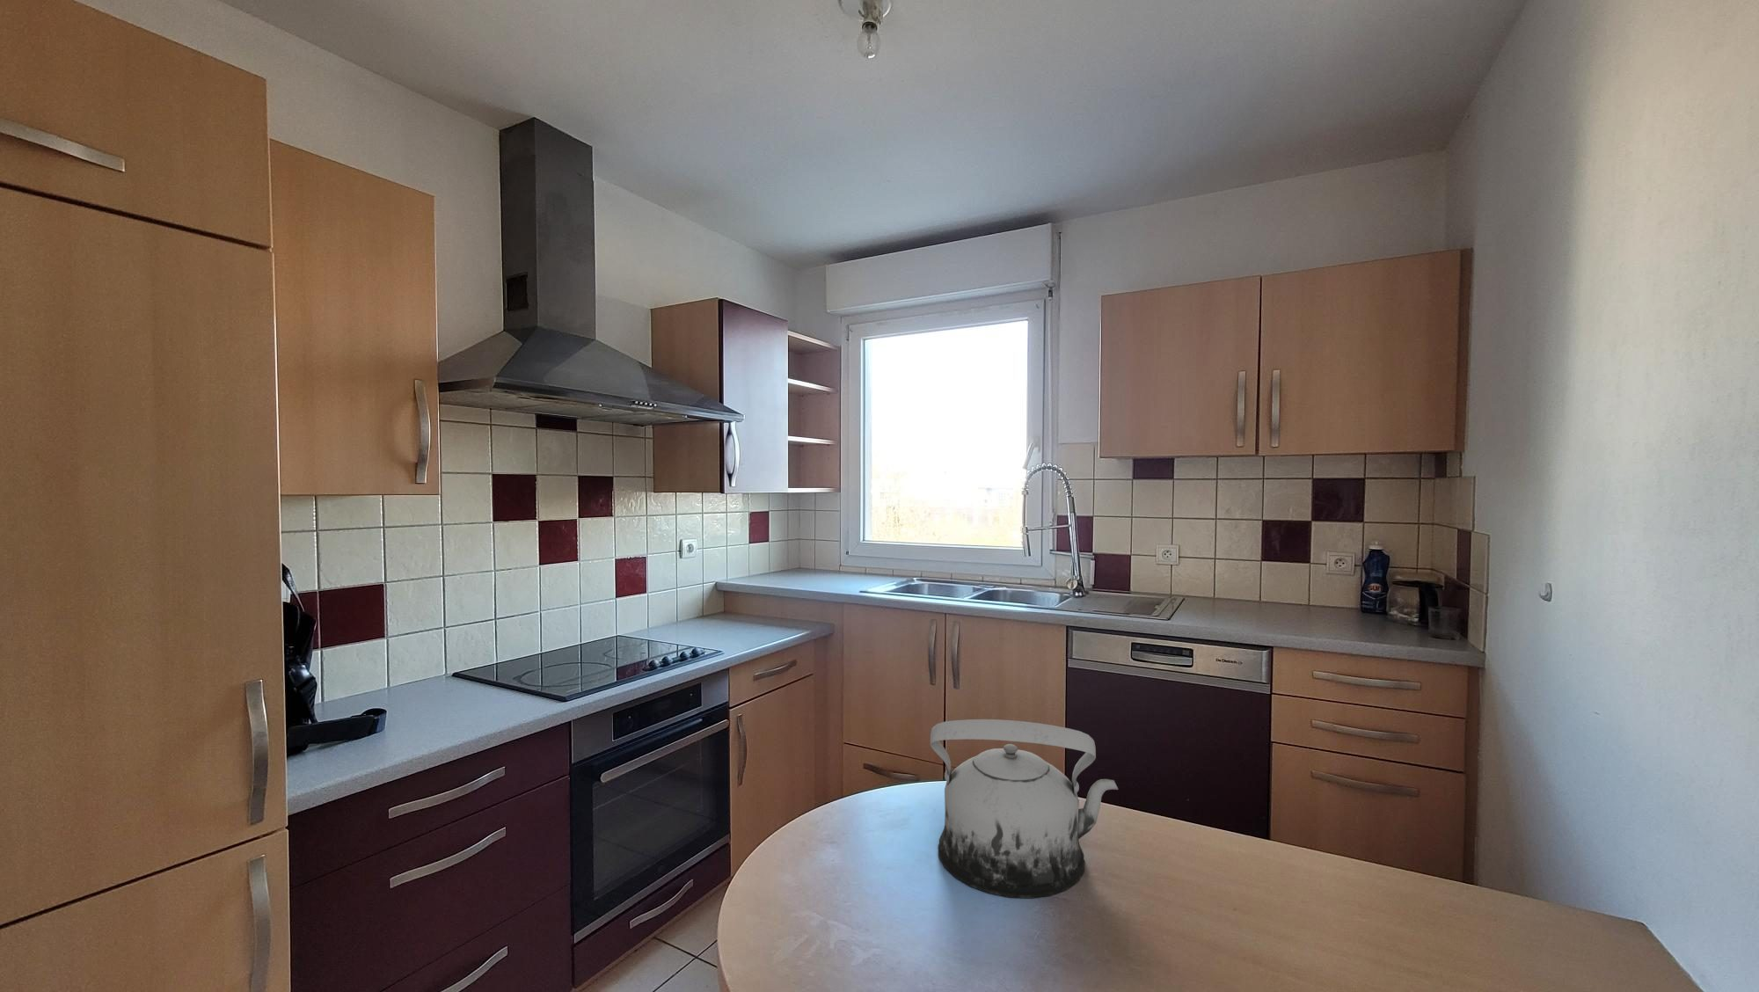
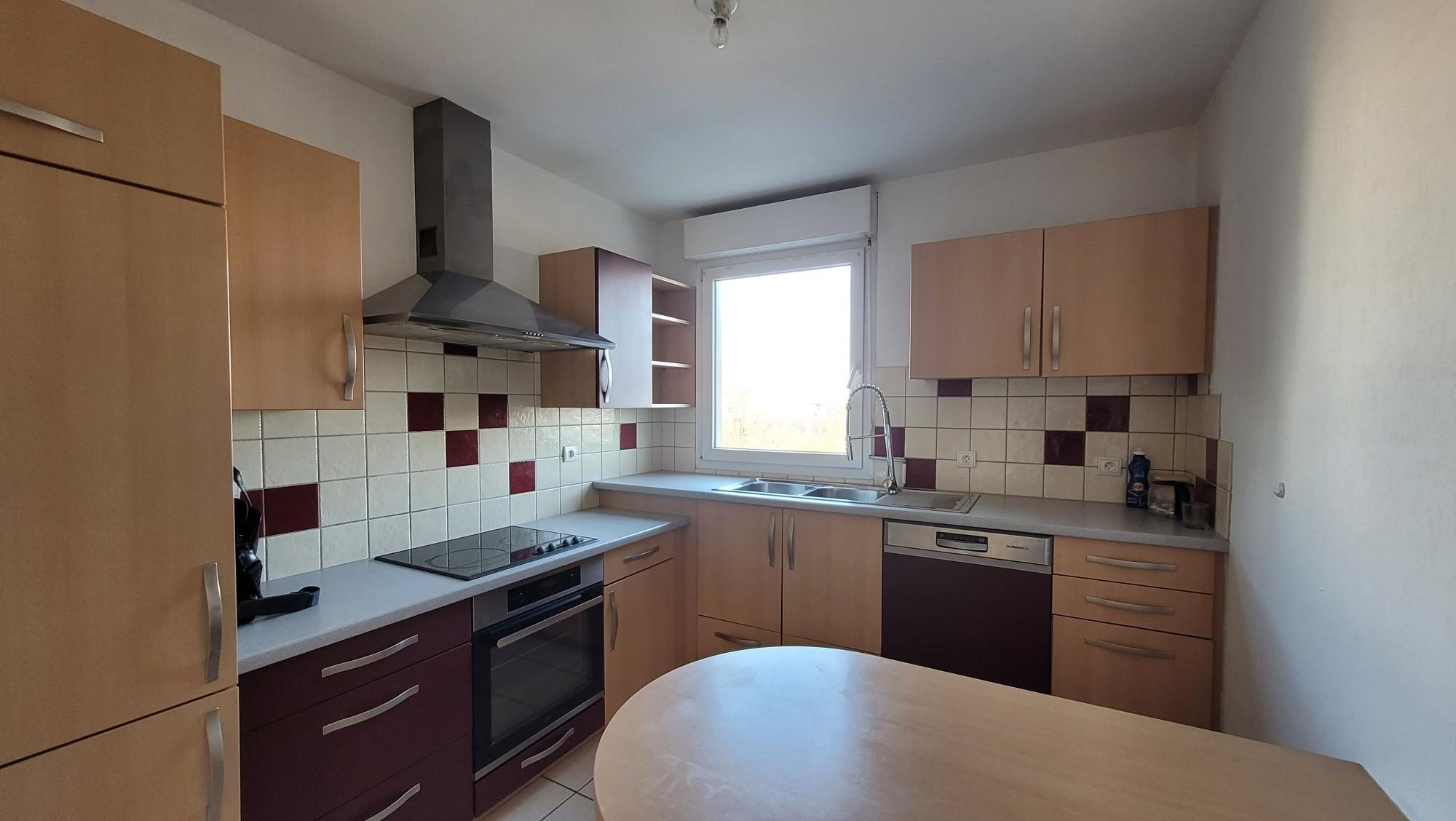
- teapot [929,719,1119,899]
